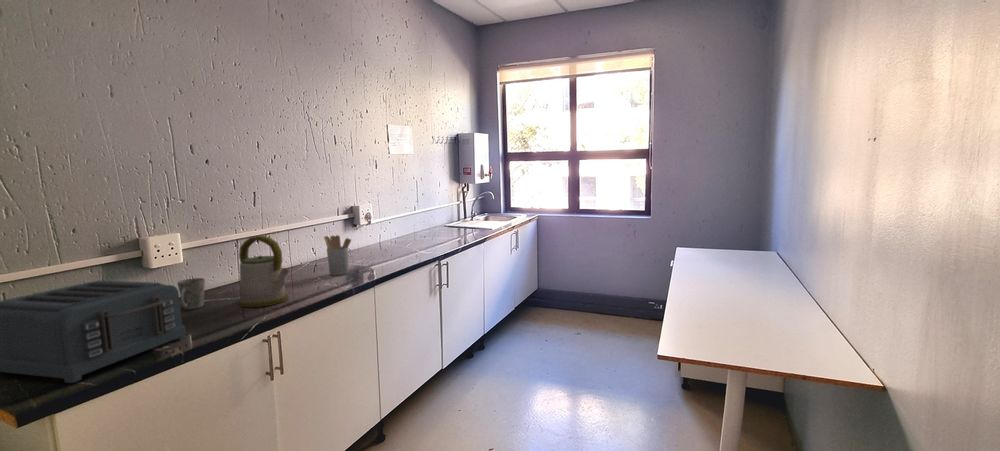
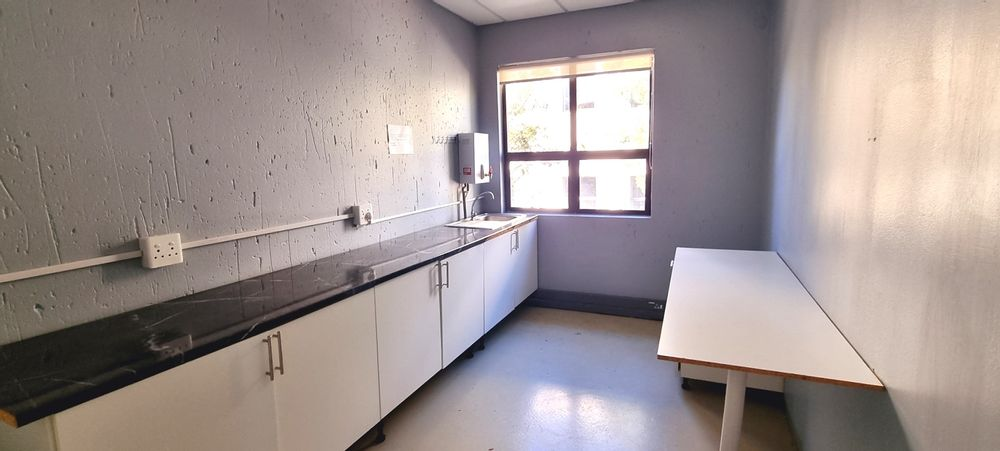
- utensil holder [323,234,352,276]
- toaster [0,280,187,384]
- mug [176,277,206,310]
- kettle [237,234,290,308]
